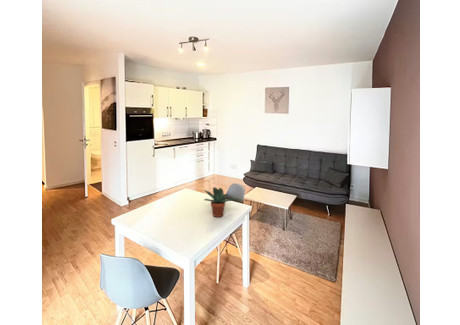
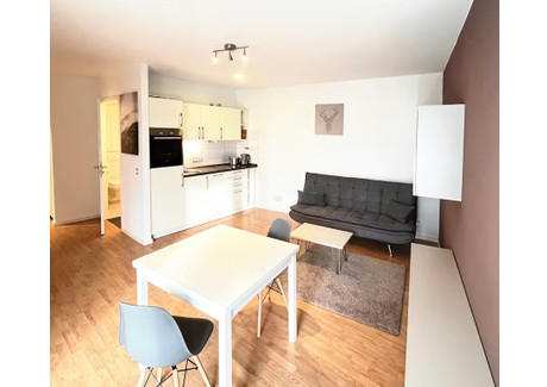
- potted plant [202,186,238,218]
